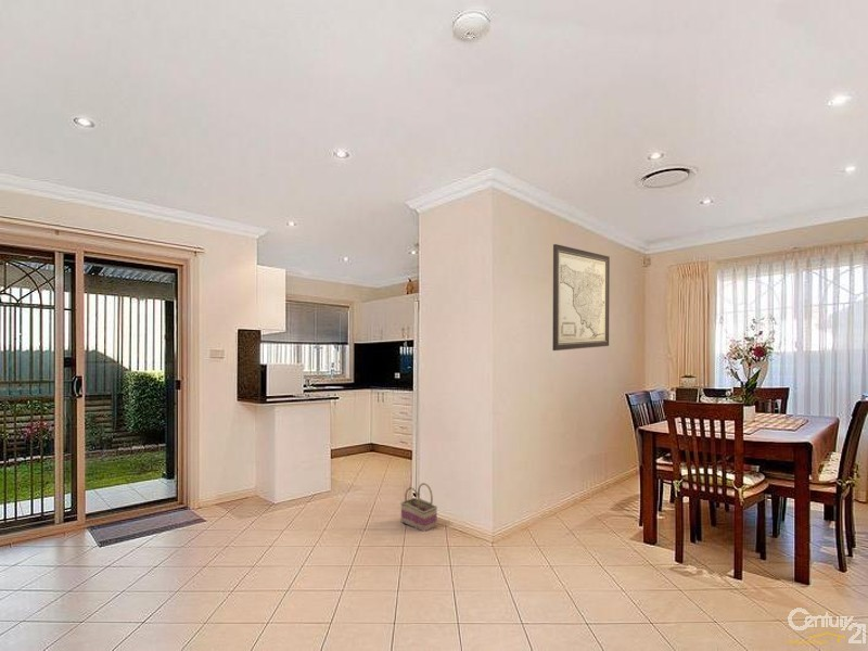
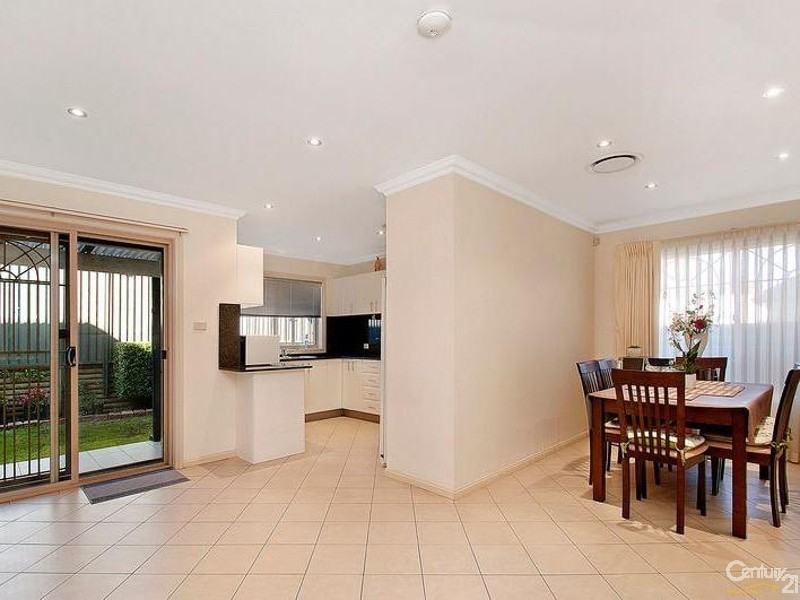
- wall art [551,243,611,352]
- basket [399,482,438,533]
